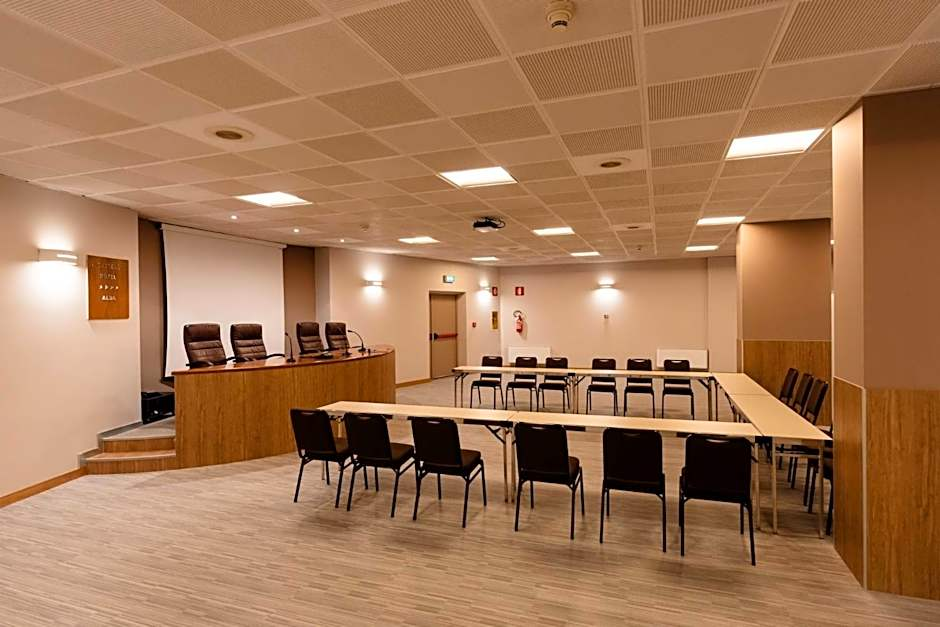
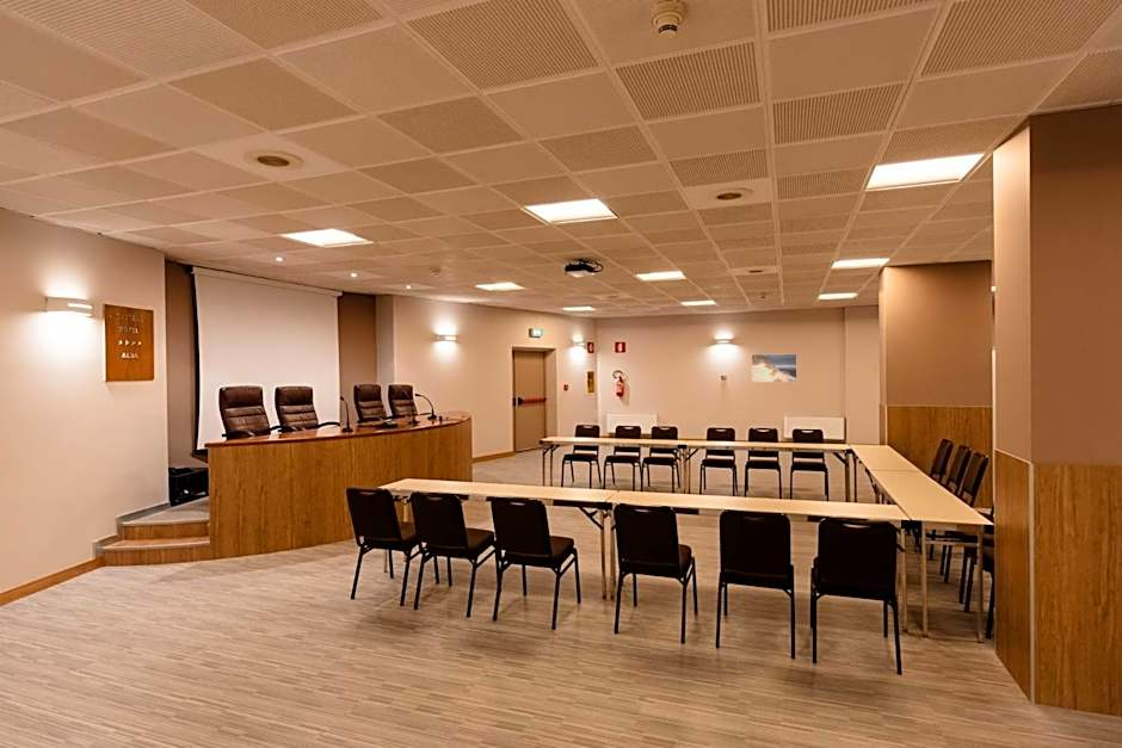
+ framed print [751,352,799,383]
